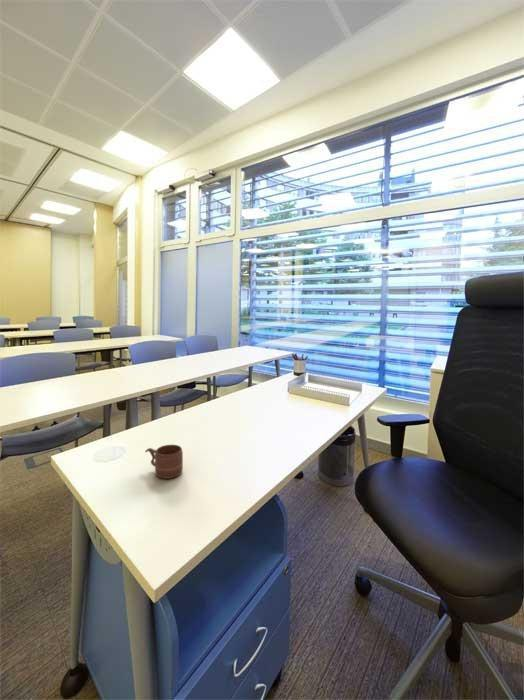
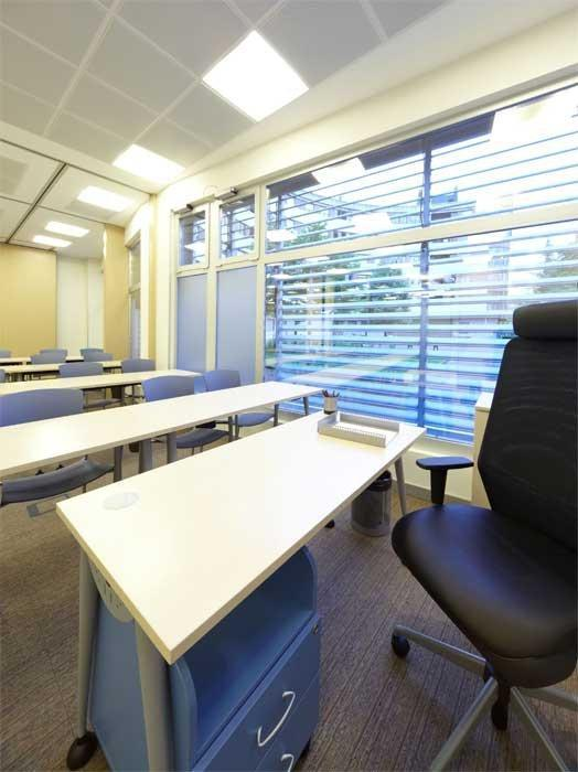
- mug [144,444,184,480]
